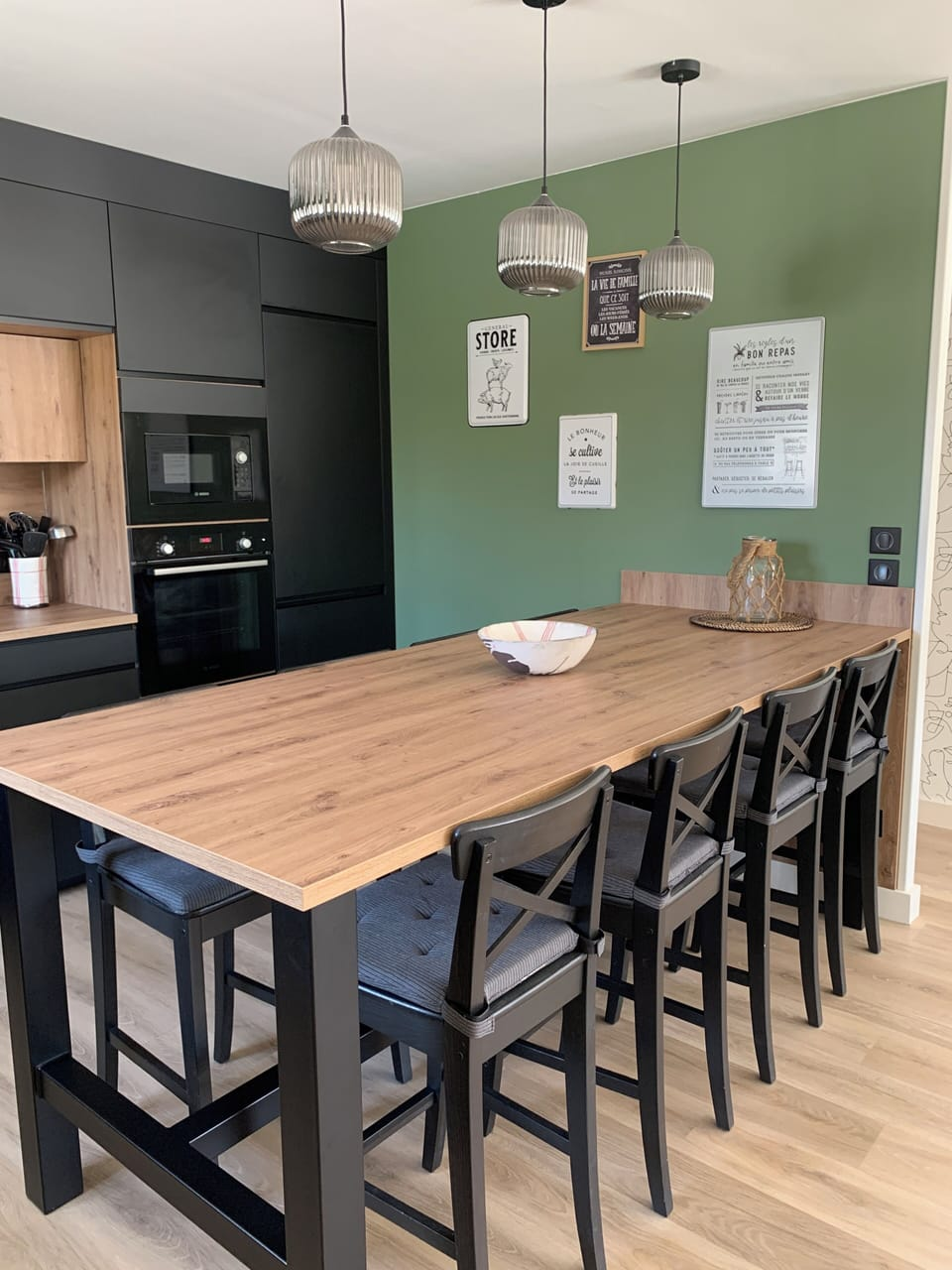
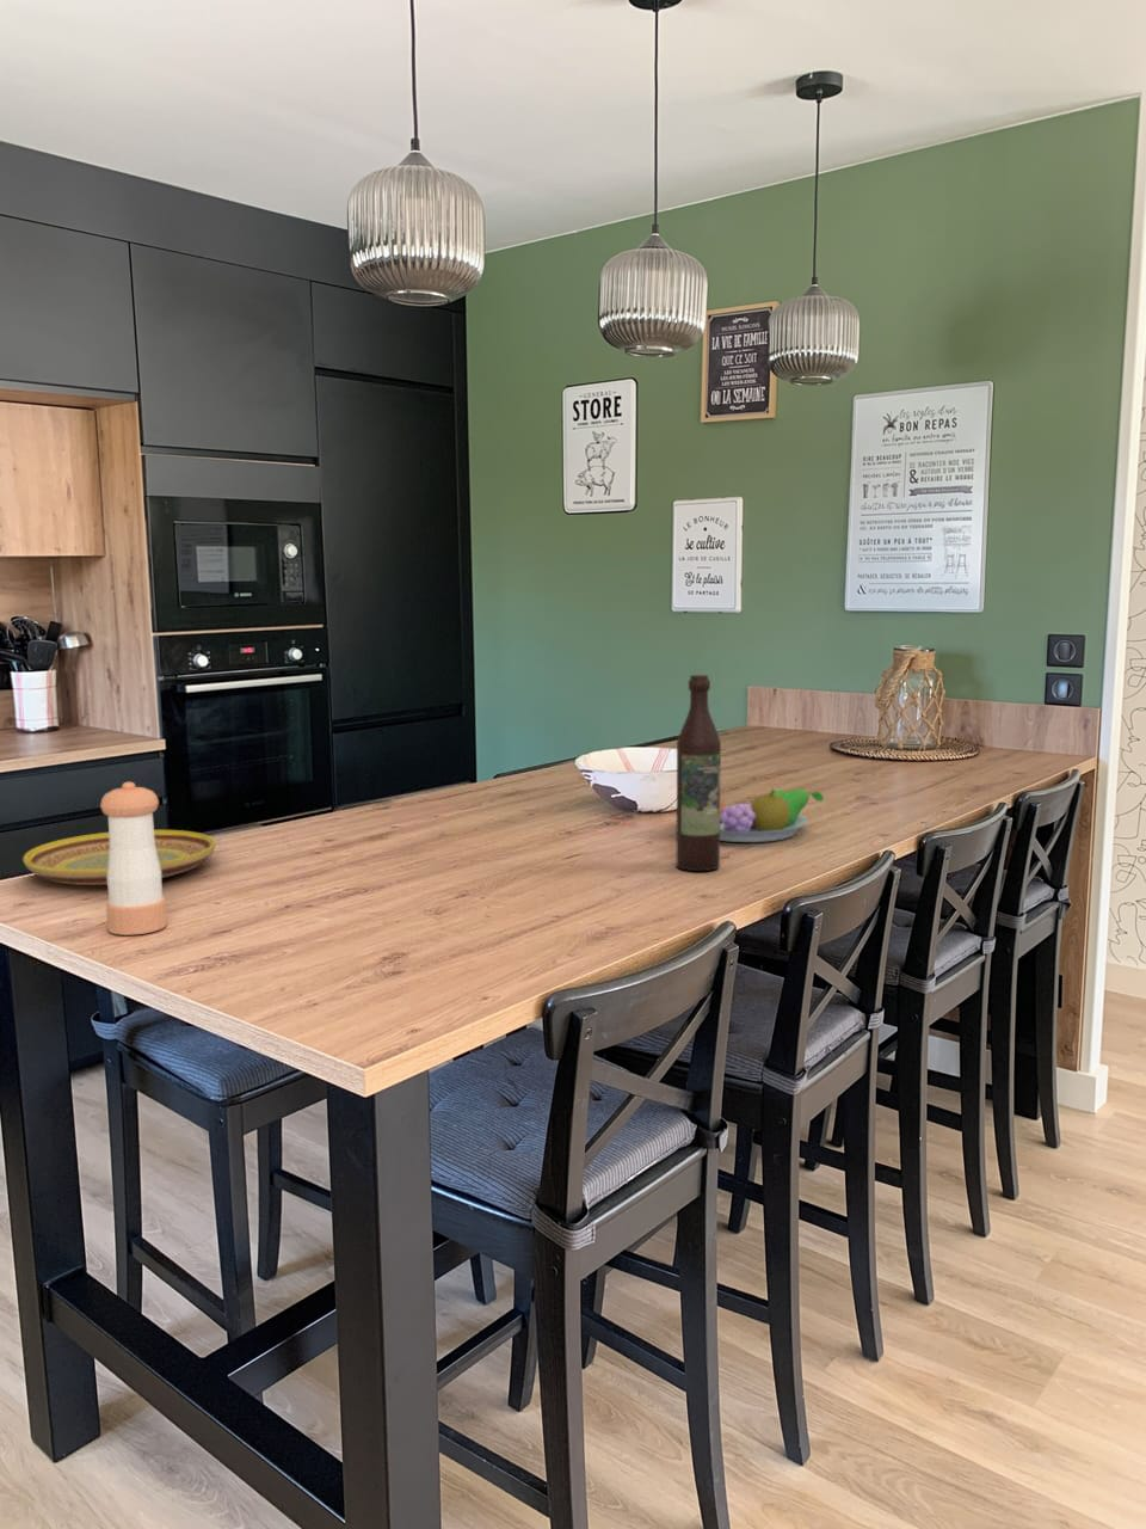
+ plate [22,830,217,886]
+ fruit bowl [720,786,825,843]
+ pepper shaker [99,781,169,937]
+ wine bottle [675,674,722,872]
